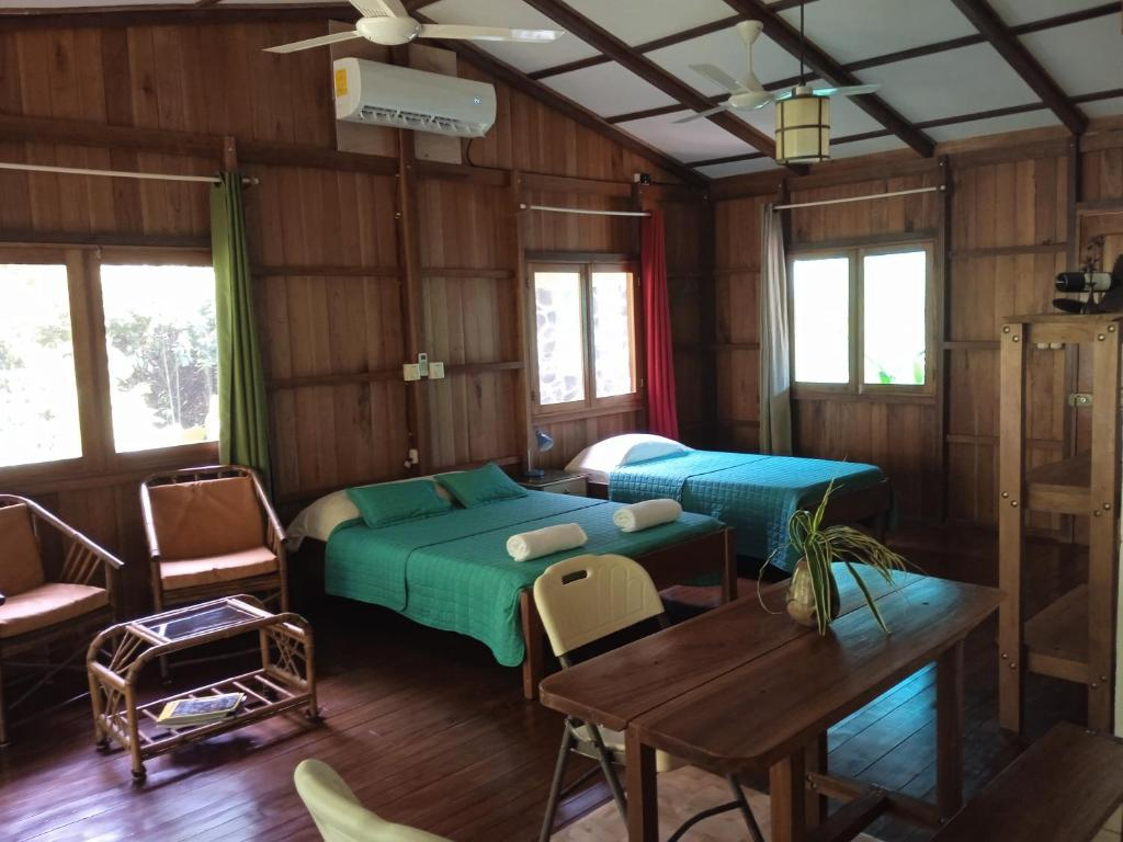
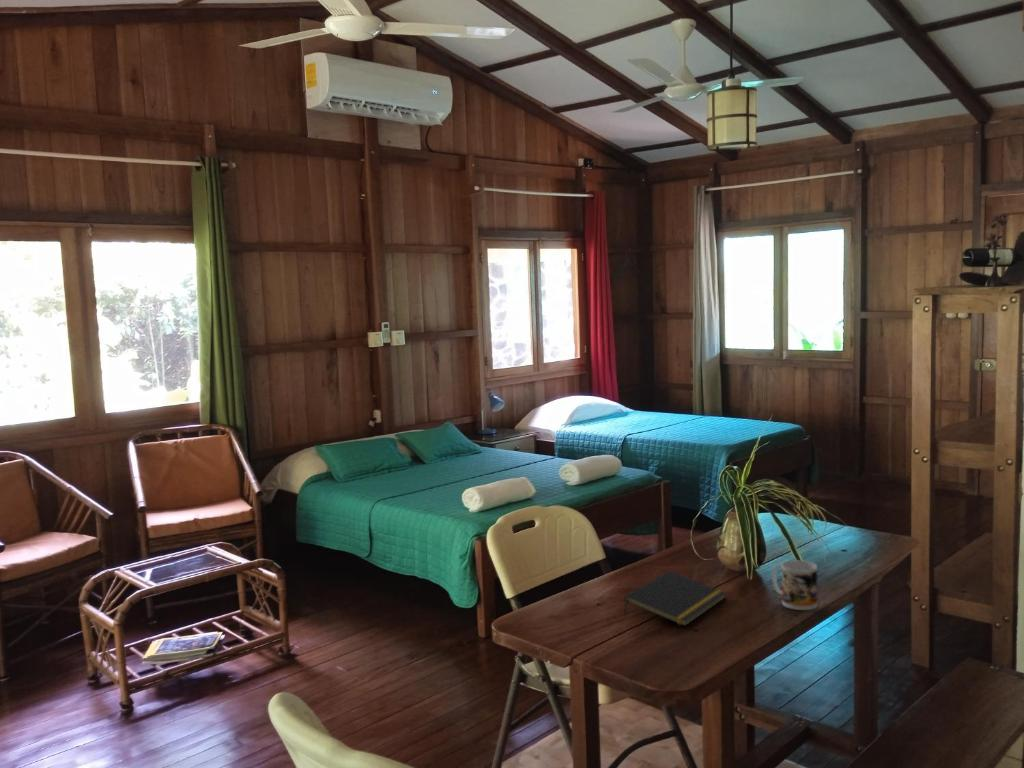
+ notepad [623,570,727,627]
+ mug [771,559,819,611]
